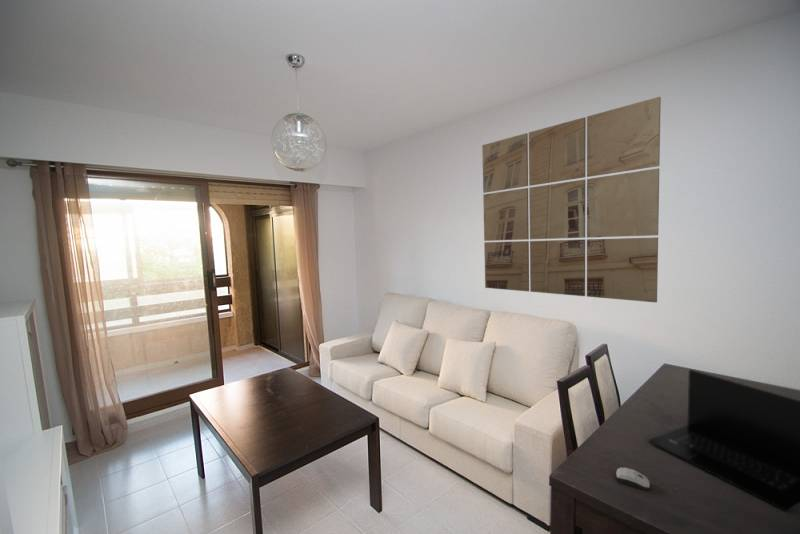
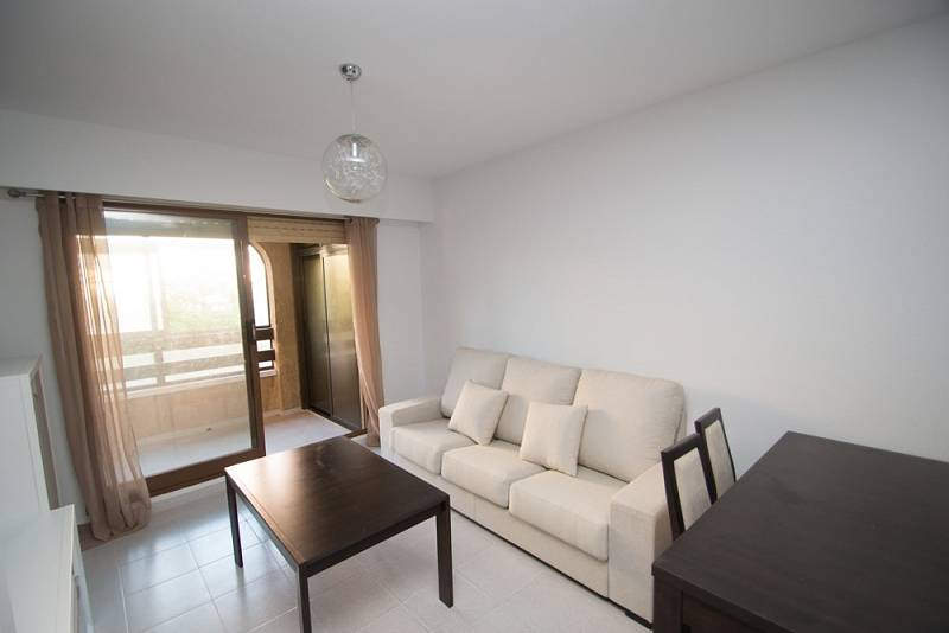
- computer mouse [615,467,651,491]
- wall art [481,96,662,303]
- laptop [648,369,800,512]
